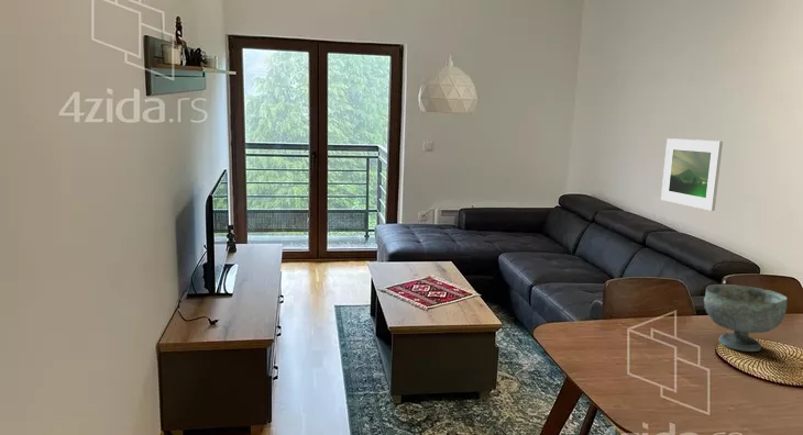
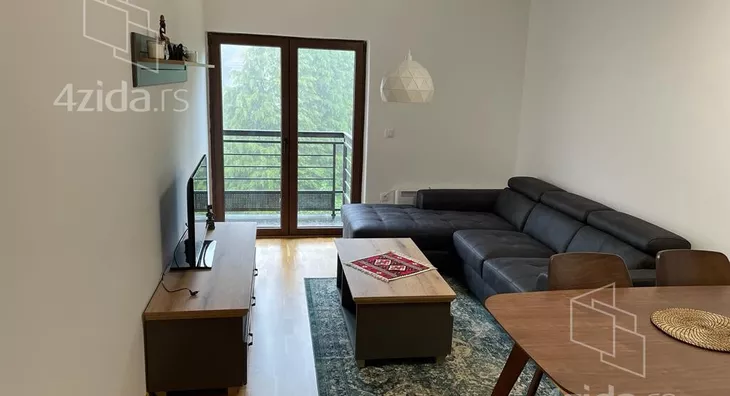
- decorative bowl [703,283,789,353]
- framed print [660,137,724,212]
